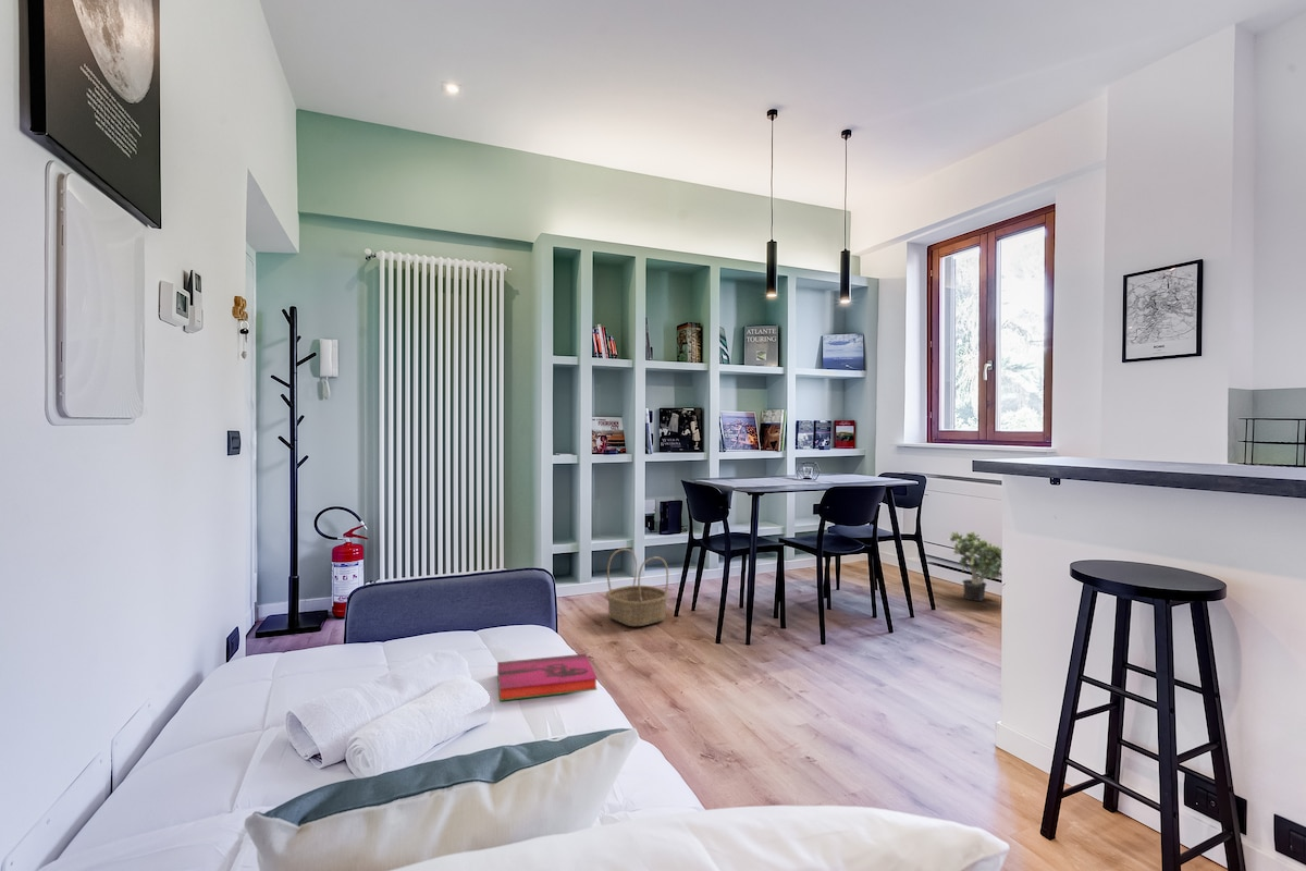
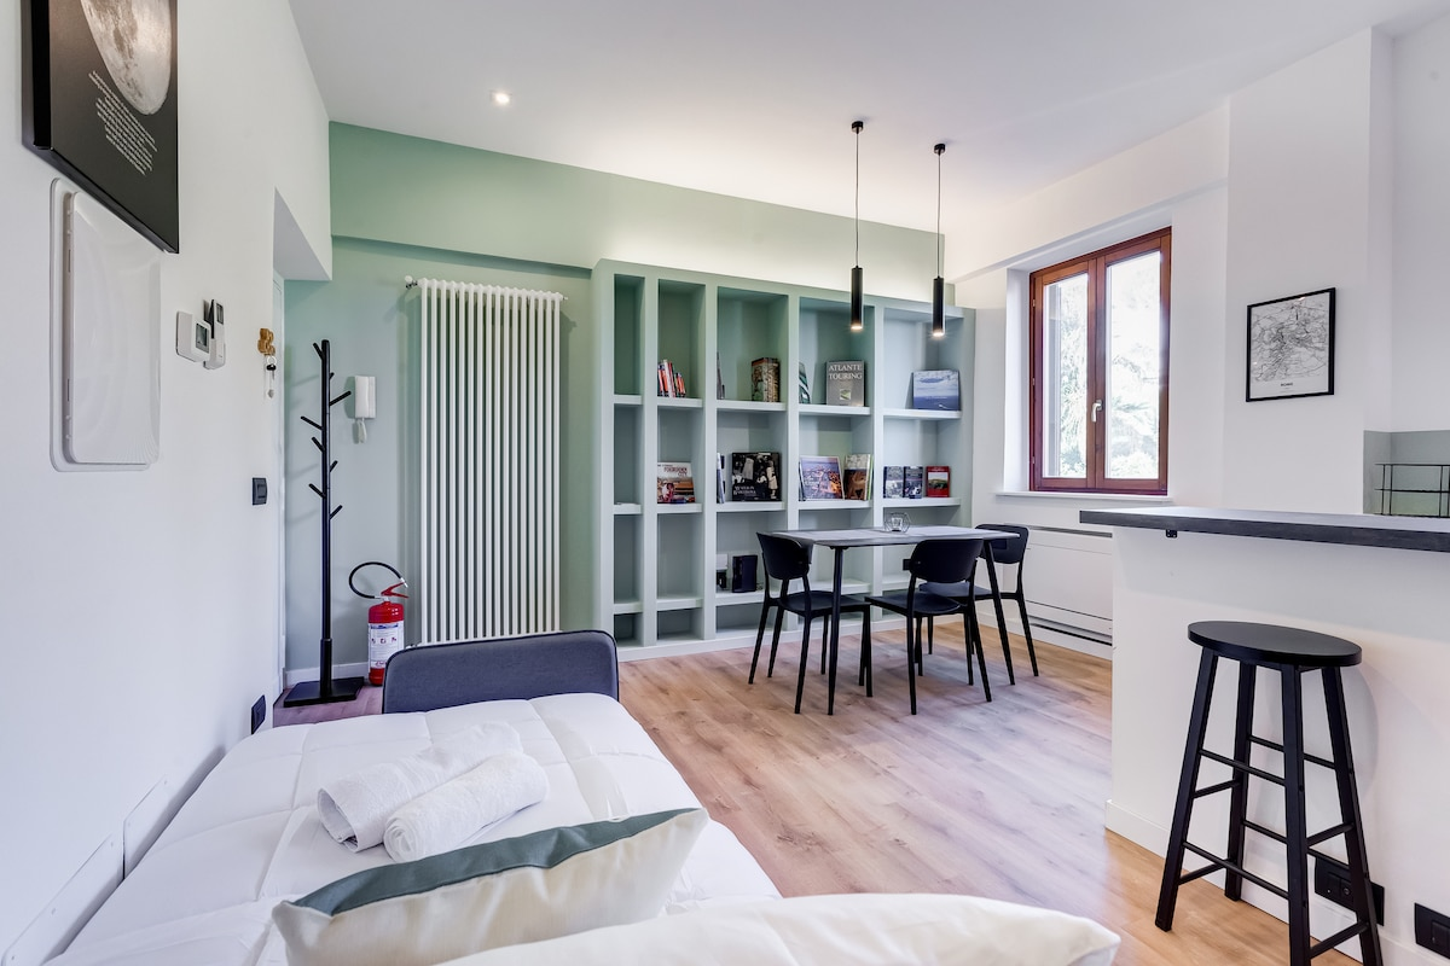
- hardback book [496,653,599,702]
- basket [605,548,669,627]
- potted plant [947,530,1002,602]
